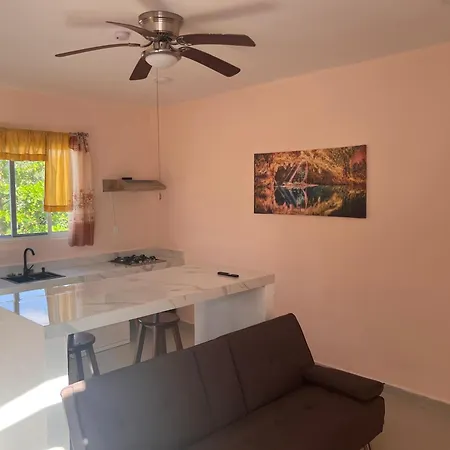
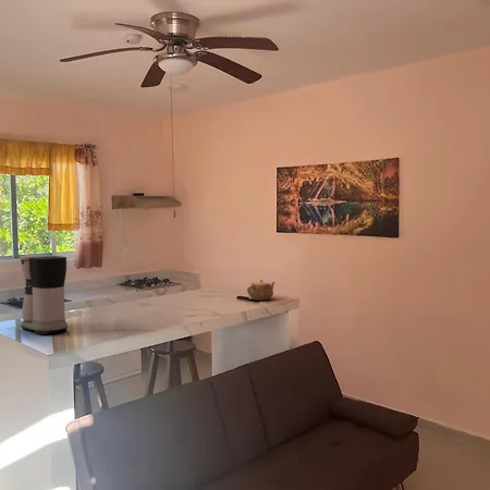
+ teapot [246,279,277,302]
+ coffee maker [19,254,69,335]
